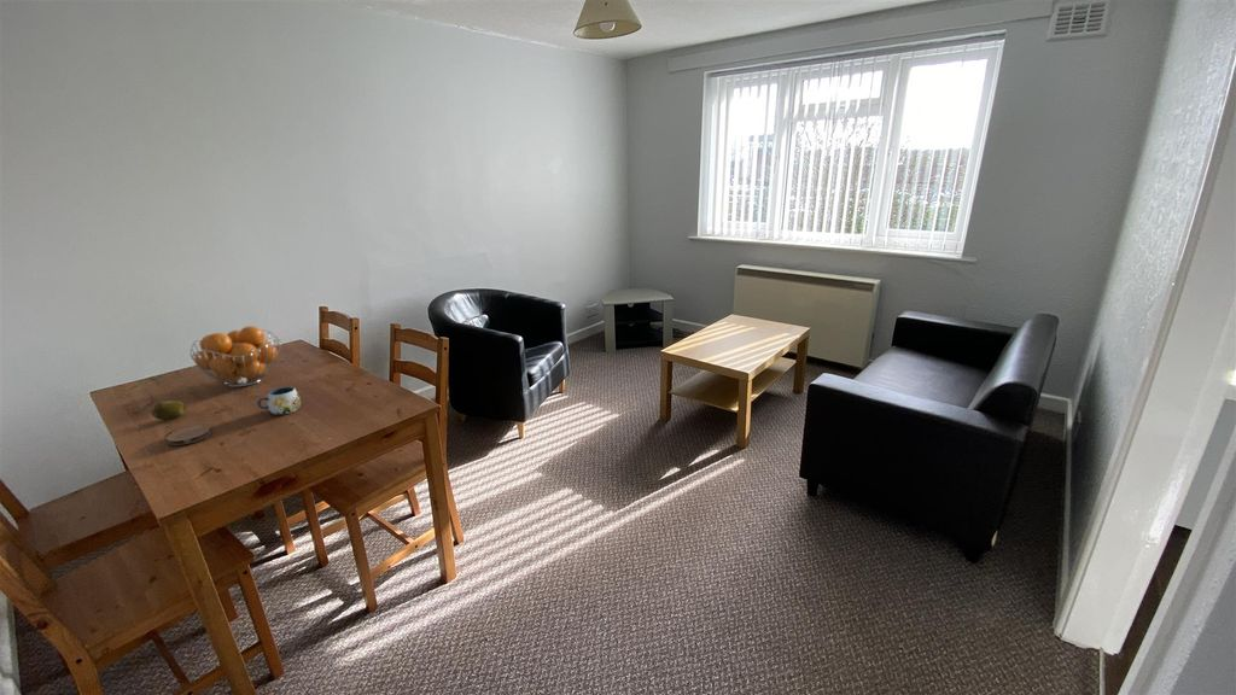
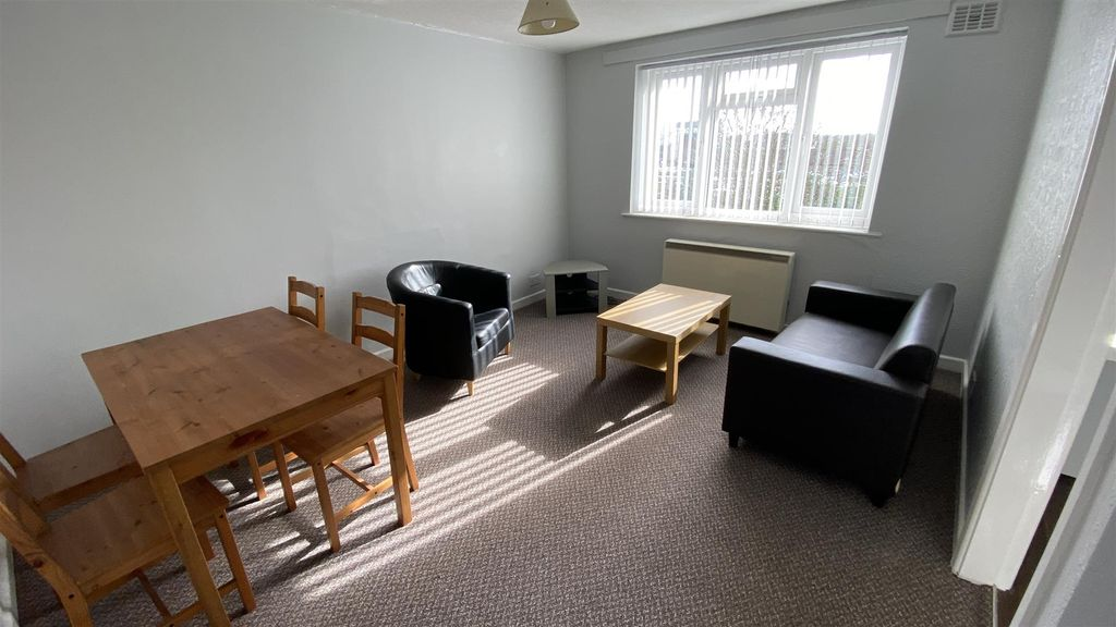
- fruit basket [188,325,282,389]
- fruit [151,399,187,421]
- mug [257,386,302,416]
- coaster [165,425,211,446]
